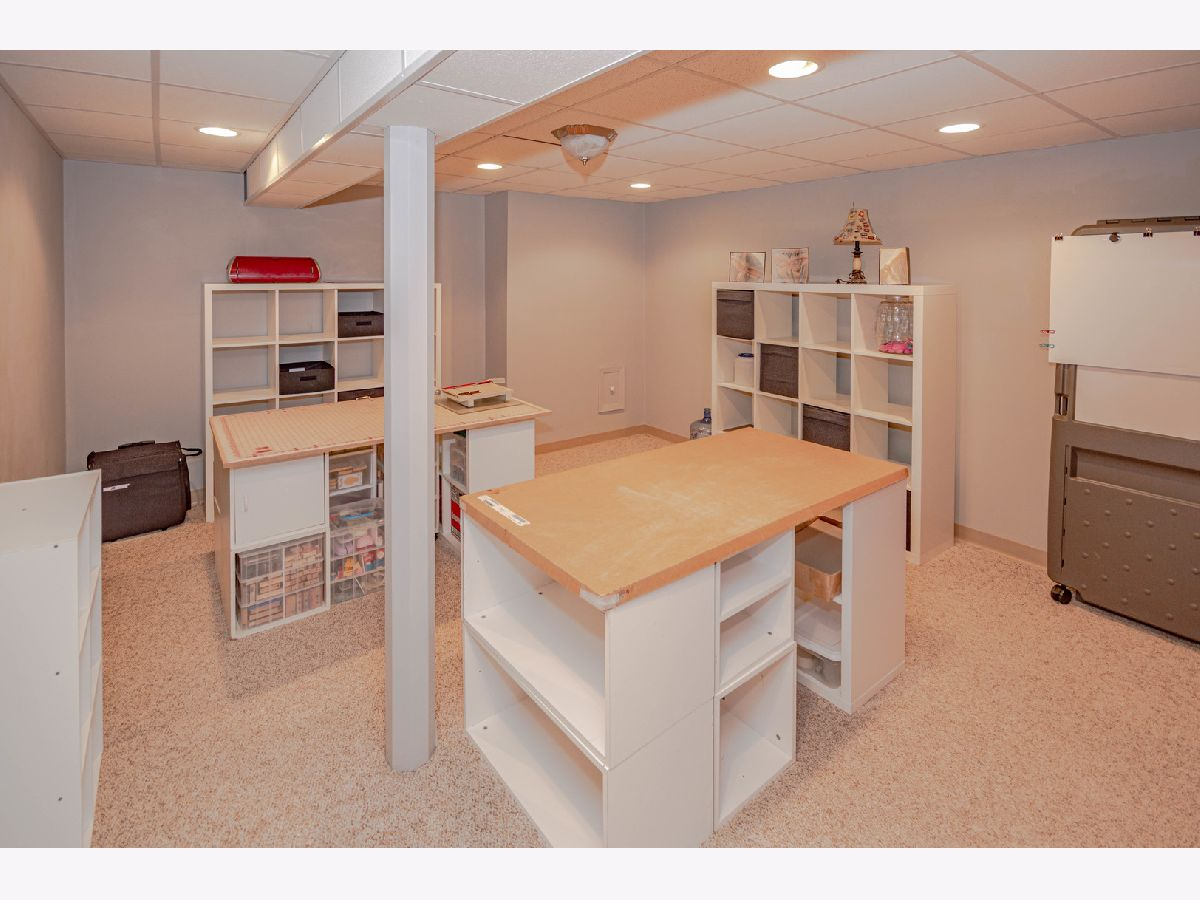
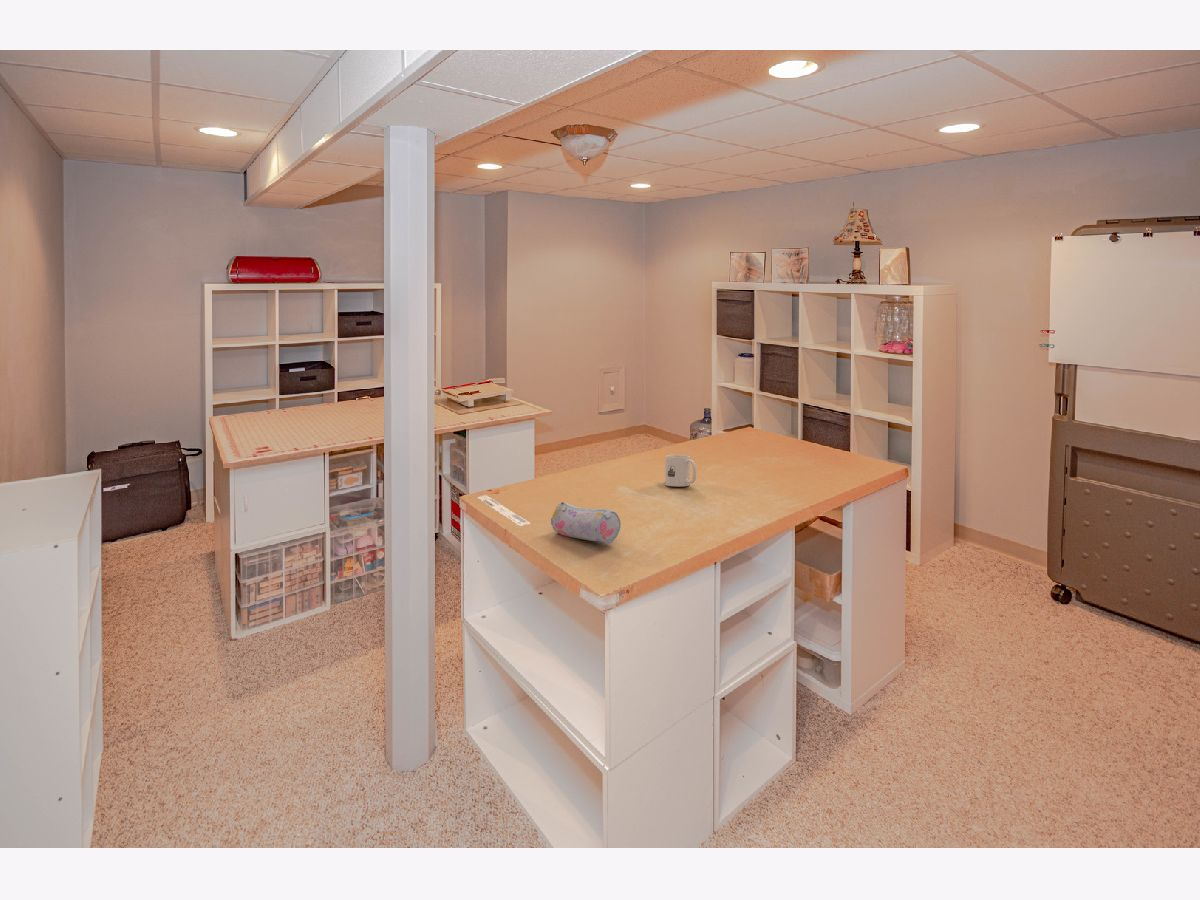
+ mug [664,454,697,487]
+ pencil case [550,501,622,544]
